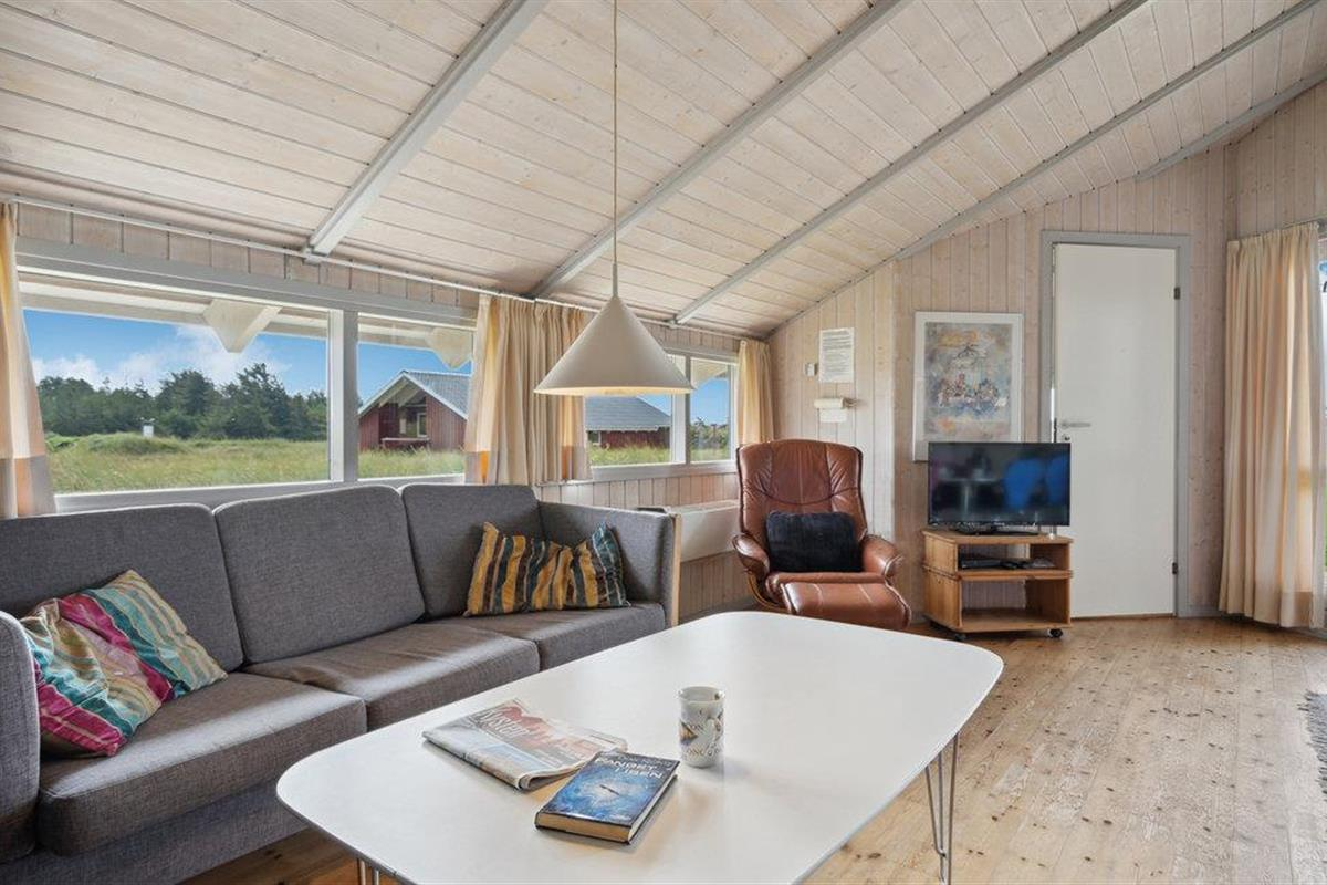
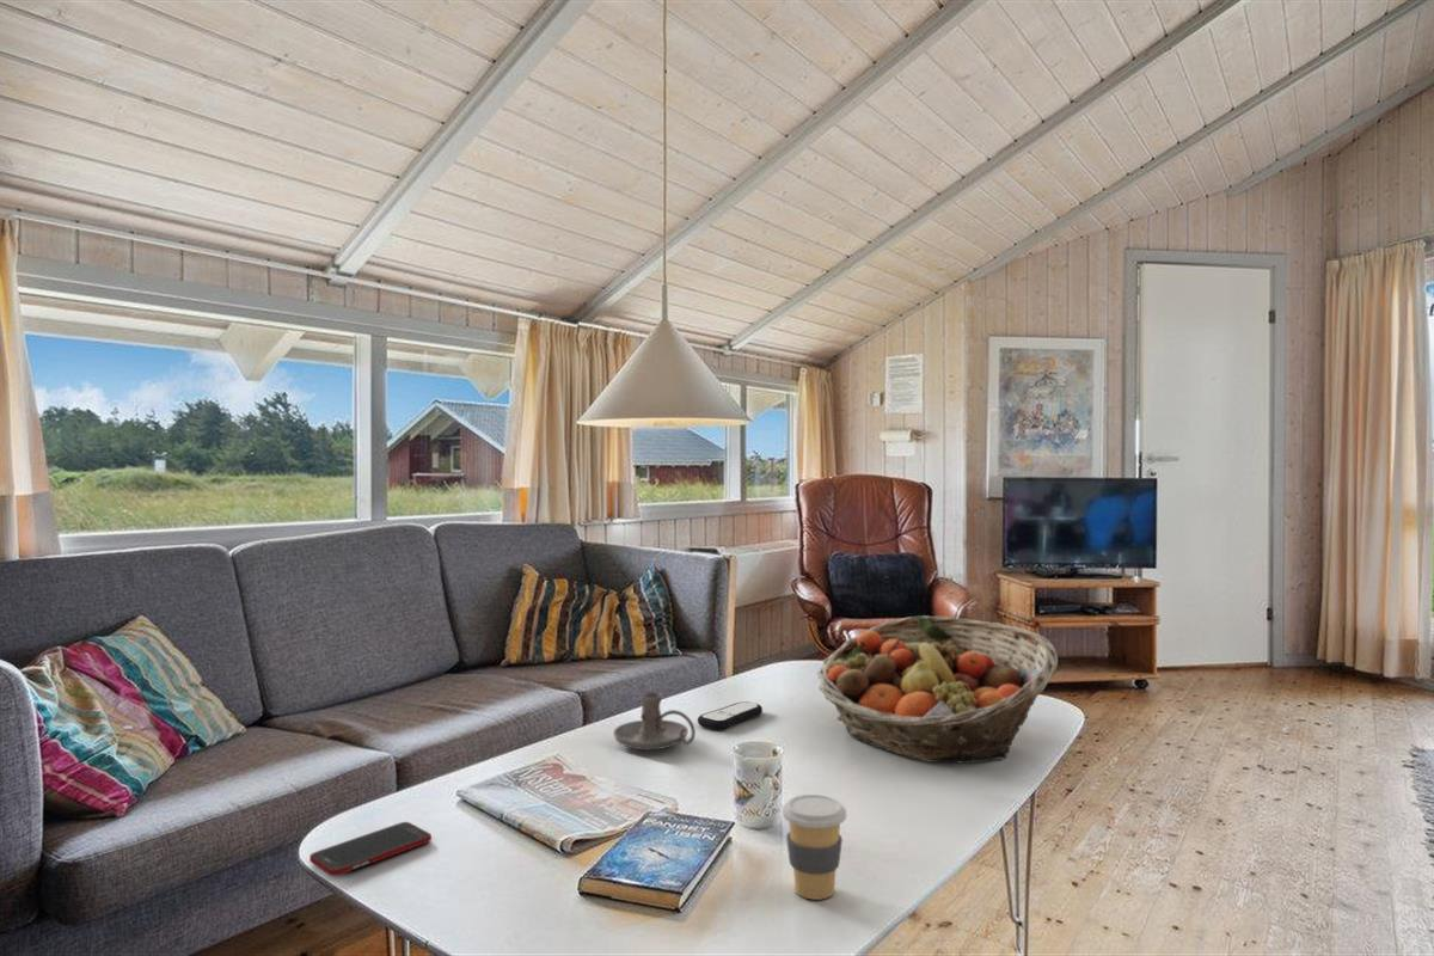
+ fruit basket [816,614,1059,764]
+ remote control [697,700,764,731]
+ cell phone [308,821,433,877]
+ coffee cup [782,793,847,901]
+ candle holder [613,691,697,750]
